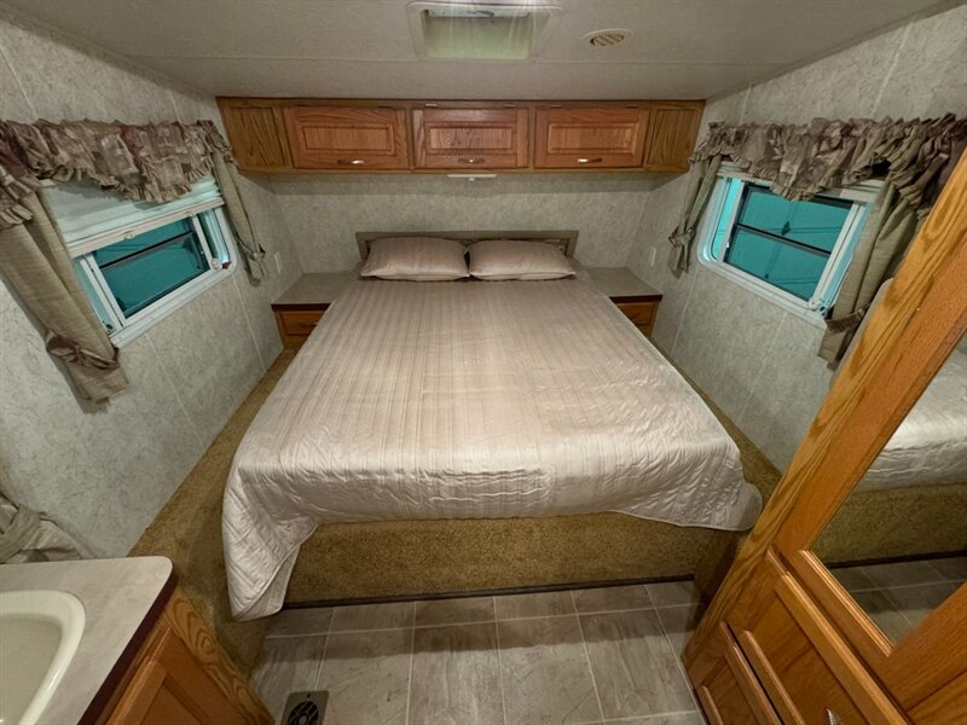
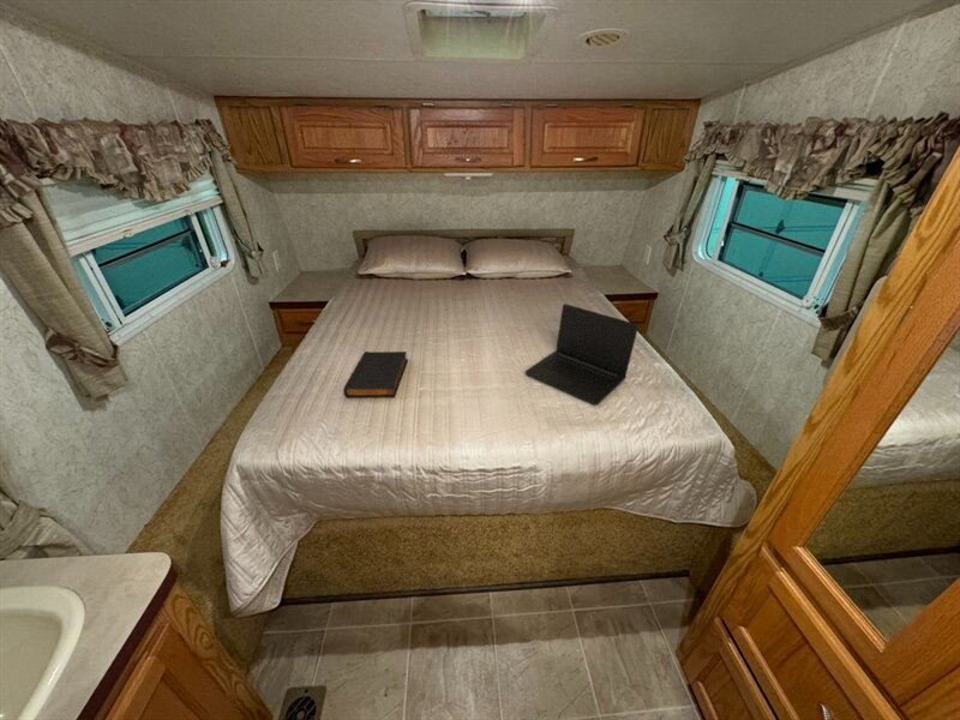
+ book [342,350,409,400]
+ laptop [524,302,640,406]
